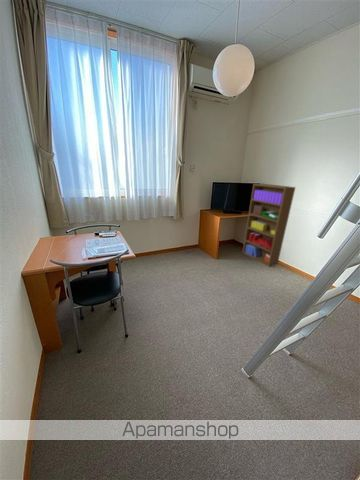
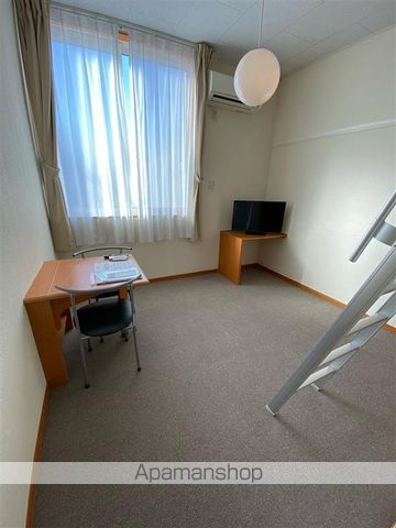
- bookshelf [242,183,296,268]
